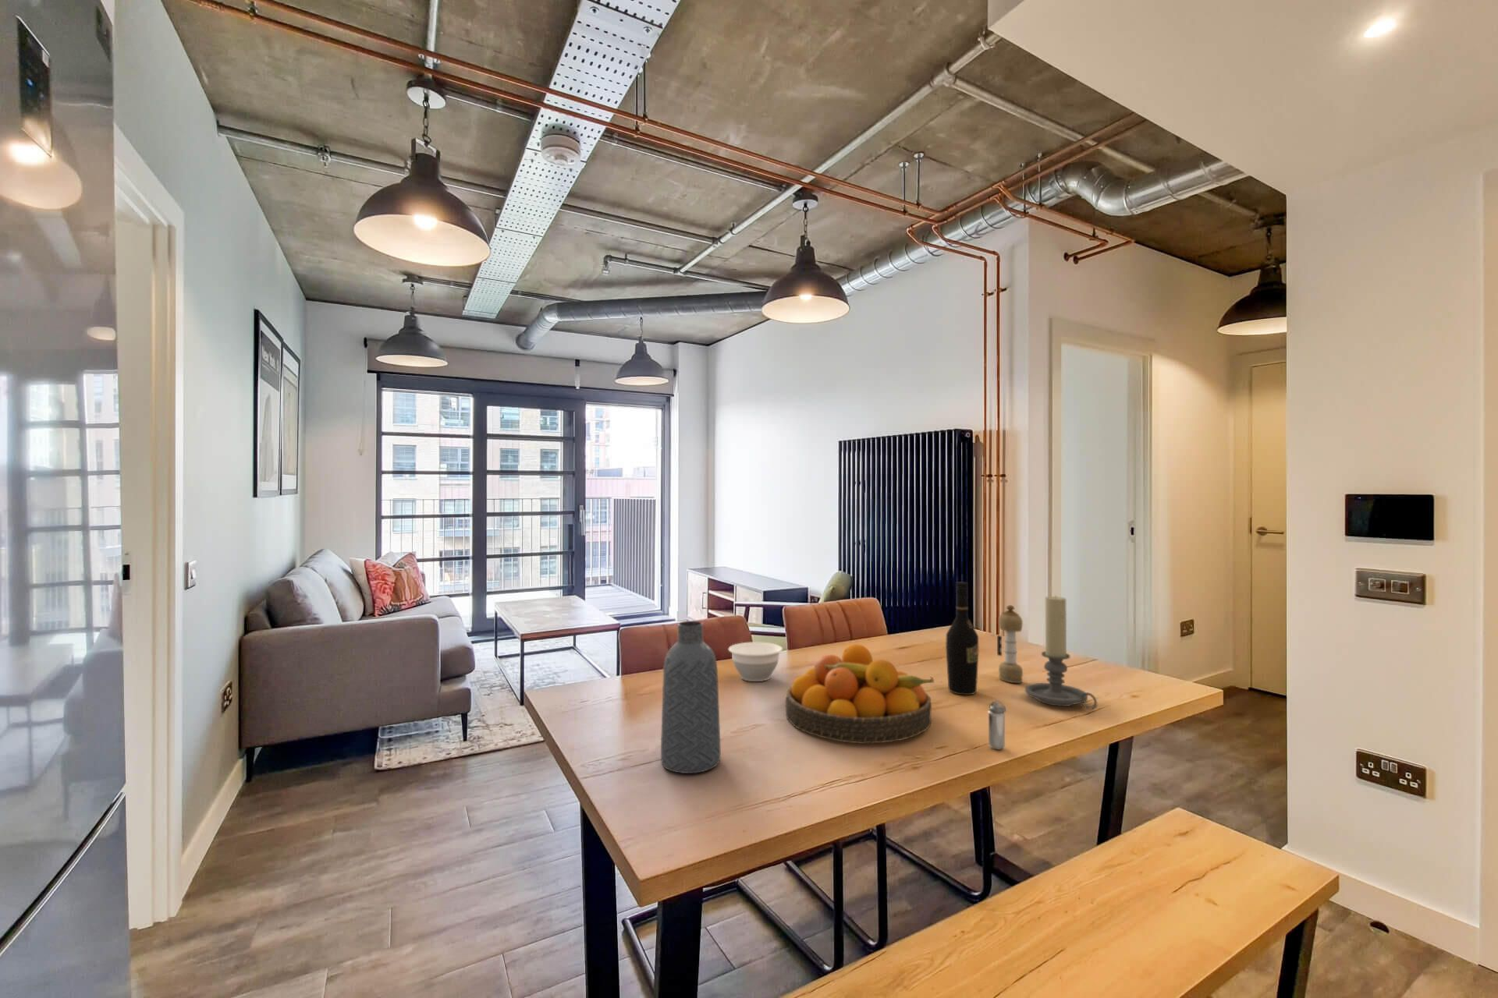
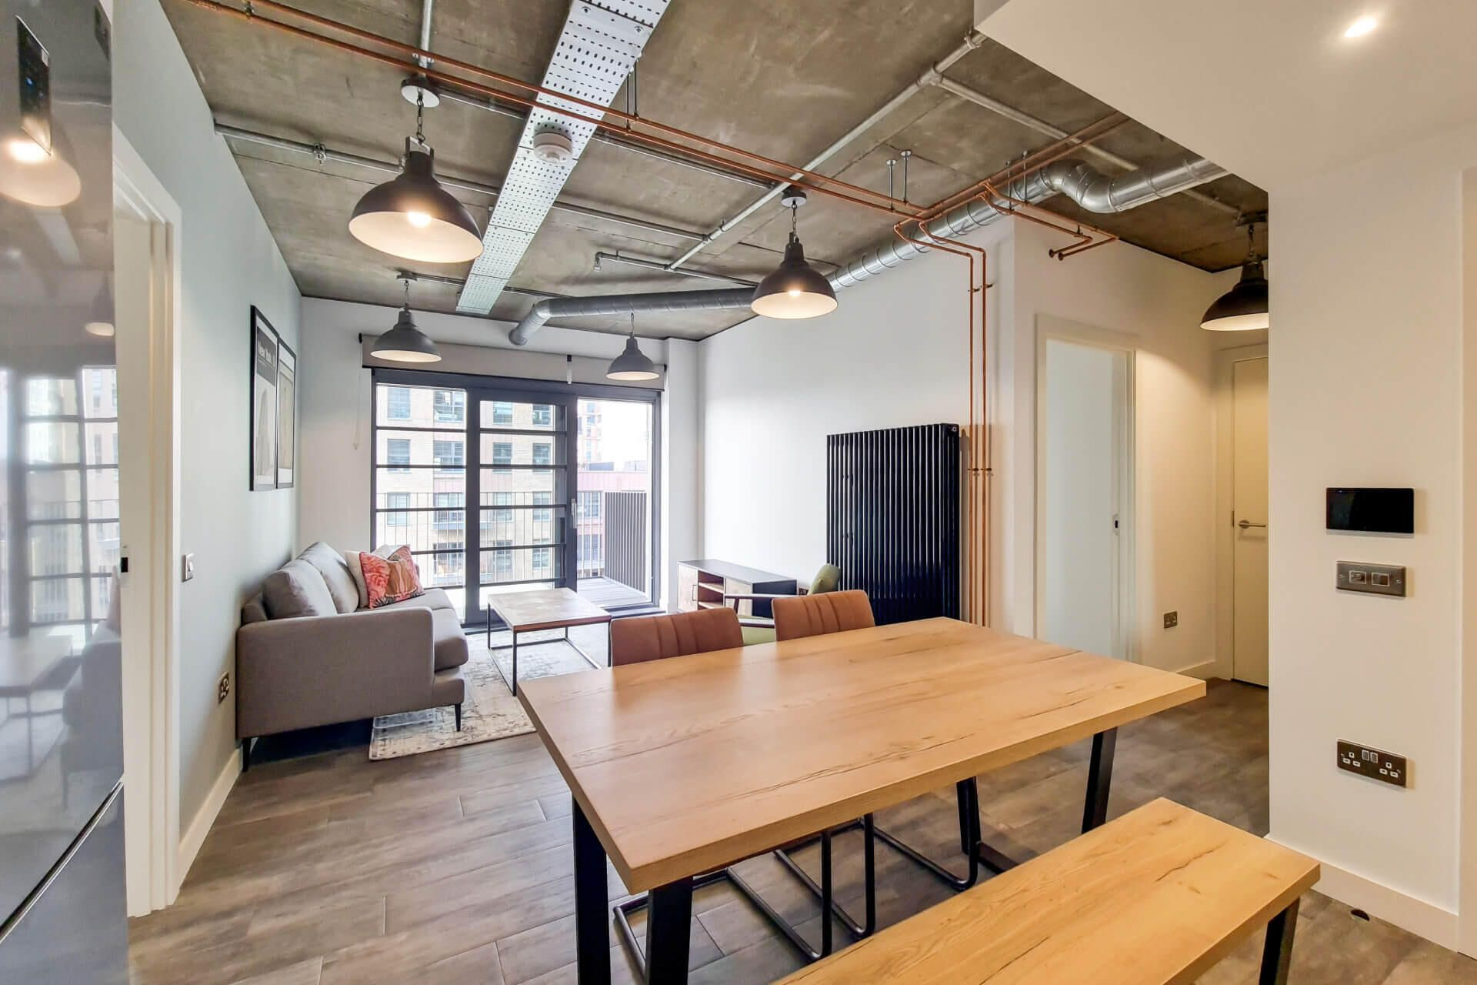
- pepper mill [996,604,1023,684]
- bowl [728,640,784,682]
- vase [660,620,721,774]
- candle holder [1024,595,1098,711]
- shaker [988,701,1006,750]
- wine bottle [945,581,980,695]
- fruit bowl [785,643,935,744]
